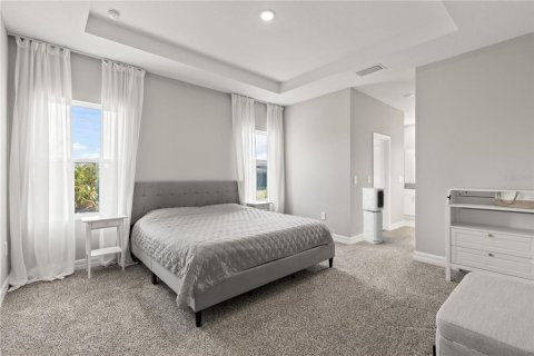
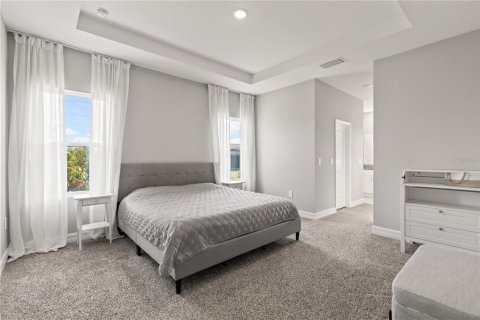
- air purifier [360,187,386,245]
